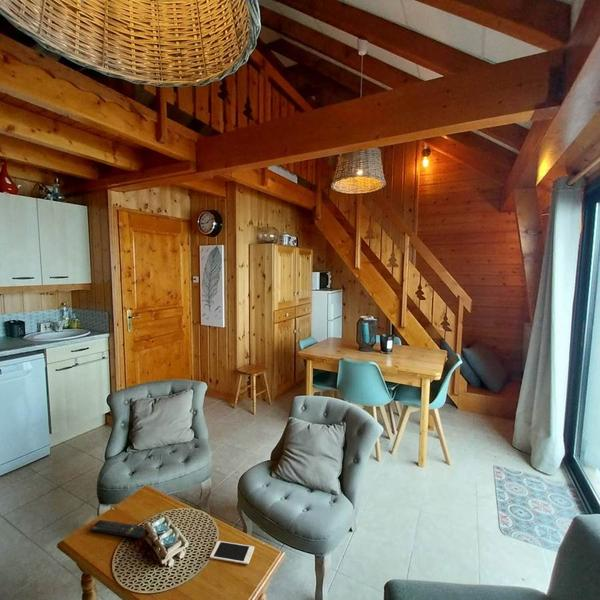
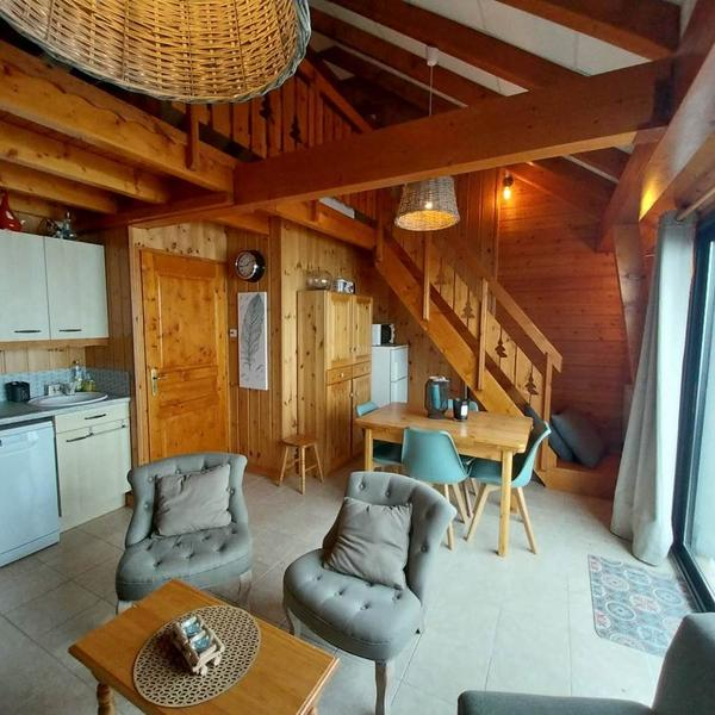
- remote control [89,519,145,539]
- cell phone [209,540,255,565]
